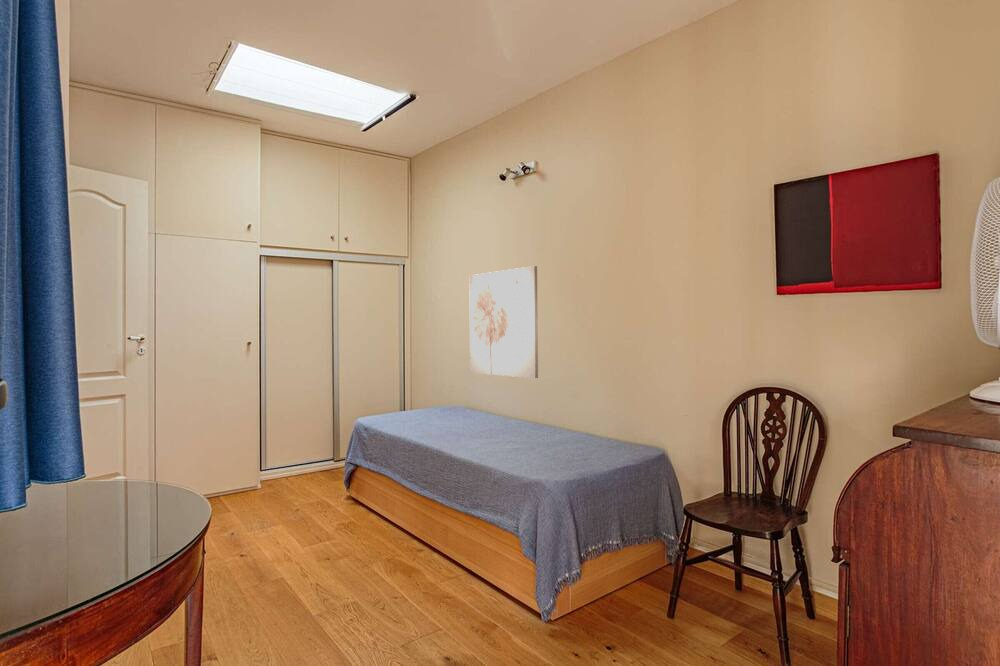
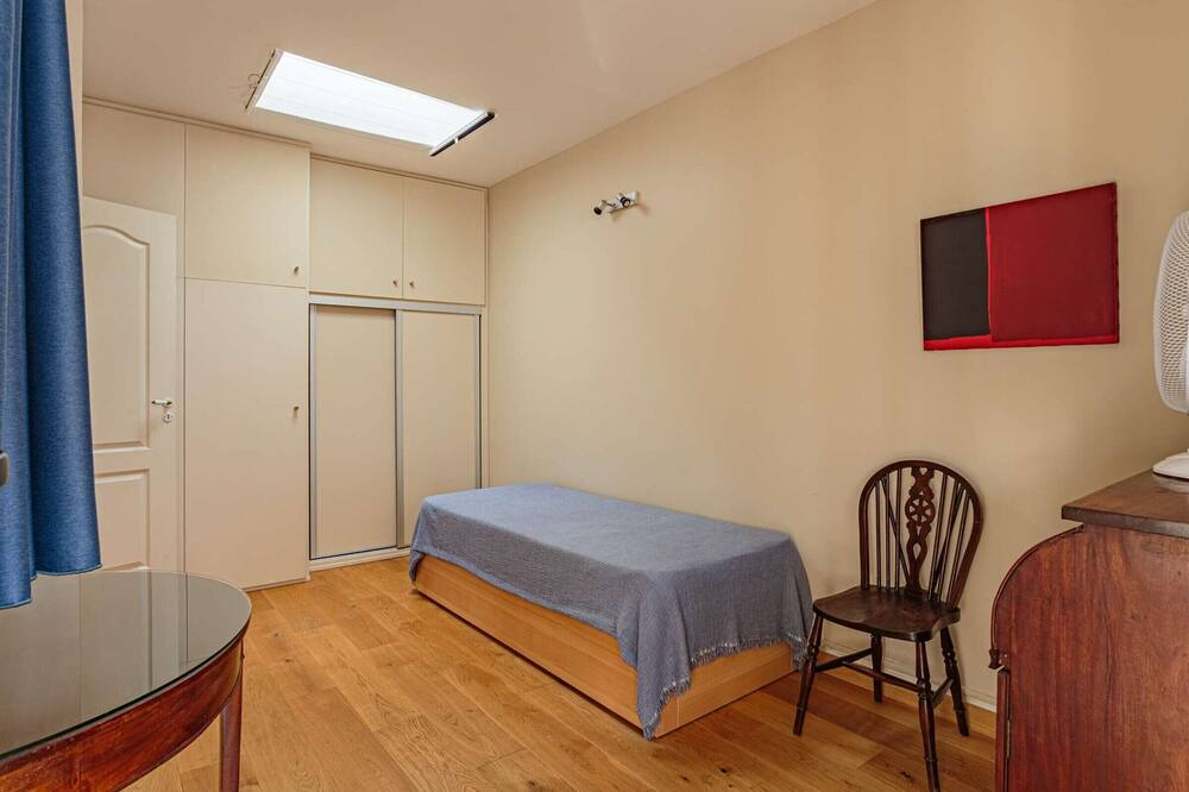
- wall art [469,265,539,379]
